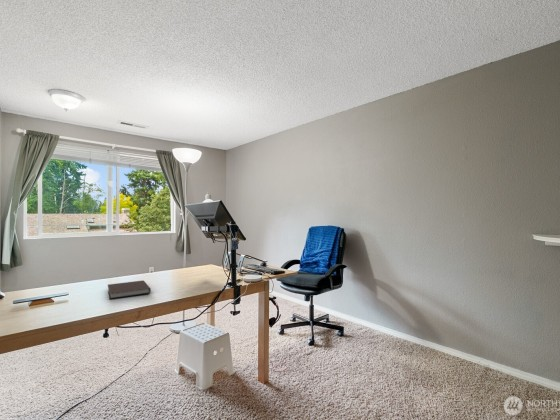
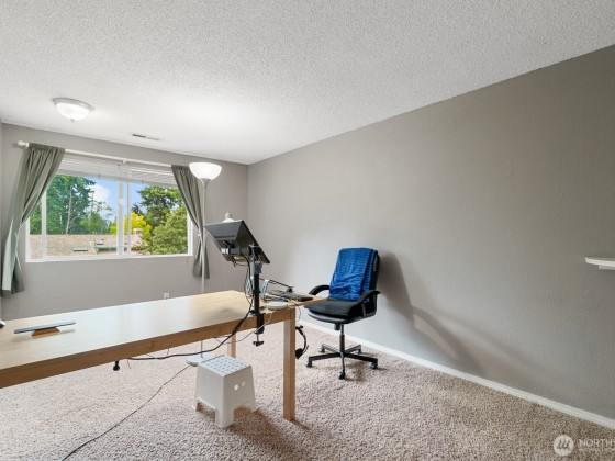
- notebook [107,280,152,300]
